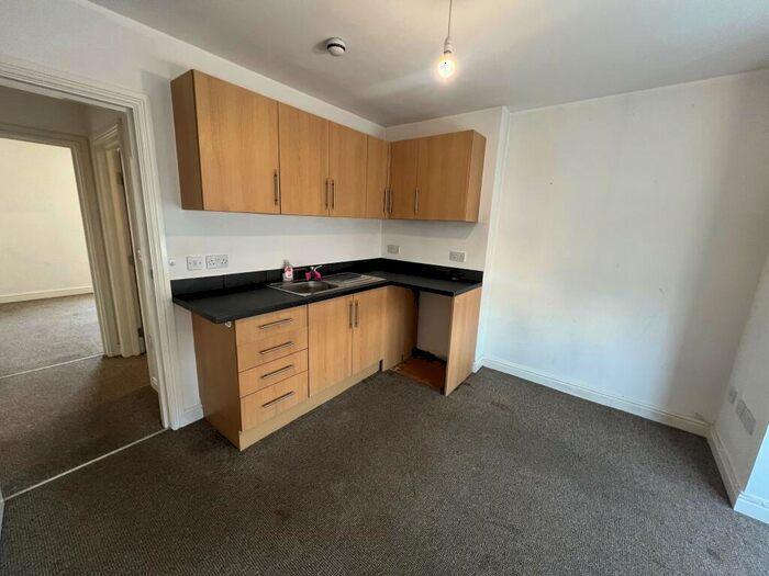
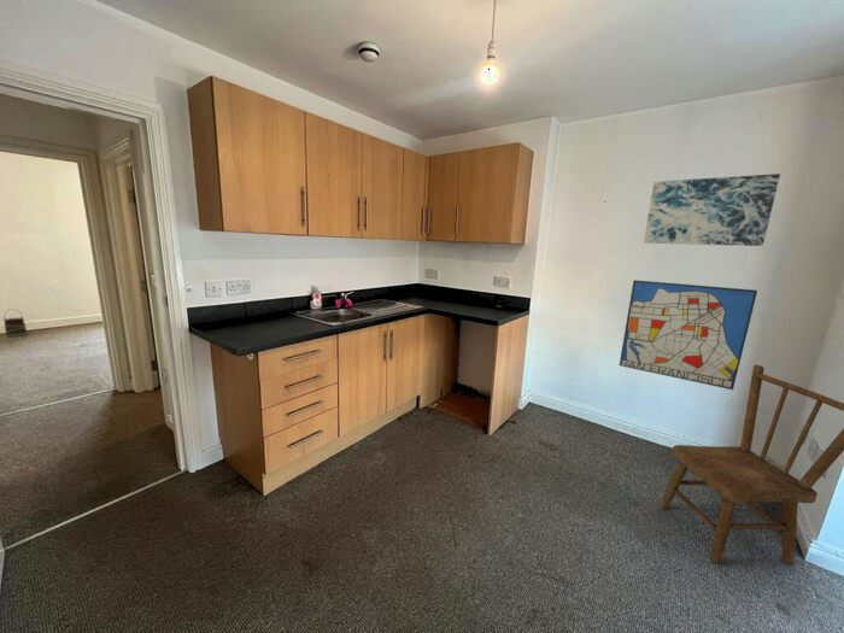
+ wall art [643,172,781,247]
+ wall art [619,279,758,391]
+ dining chair [658,364,844,565]
+ wooden bucket [2,307,29,338]
